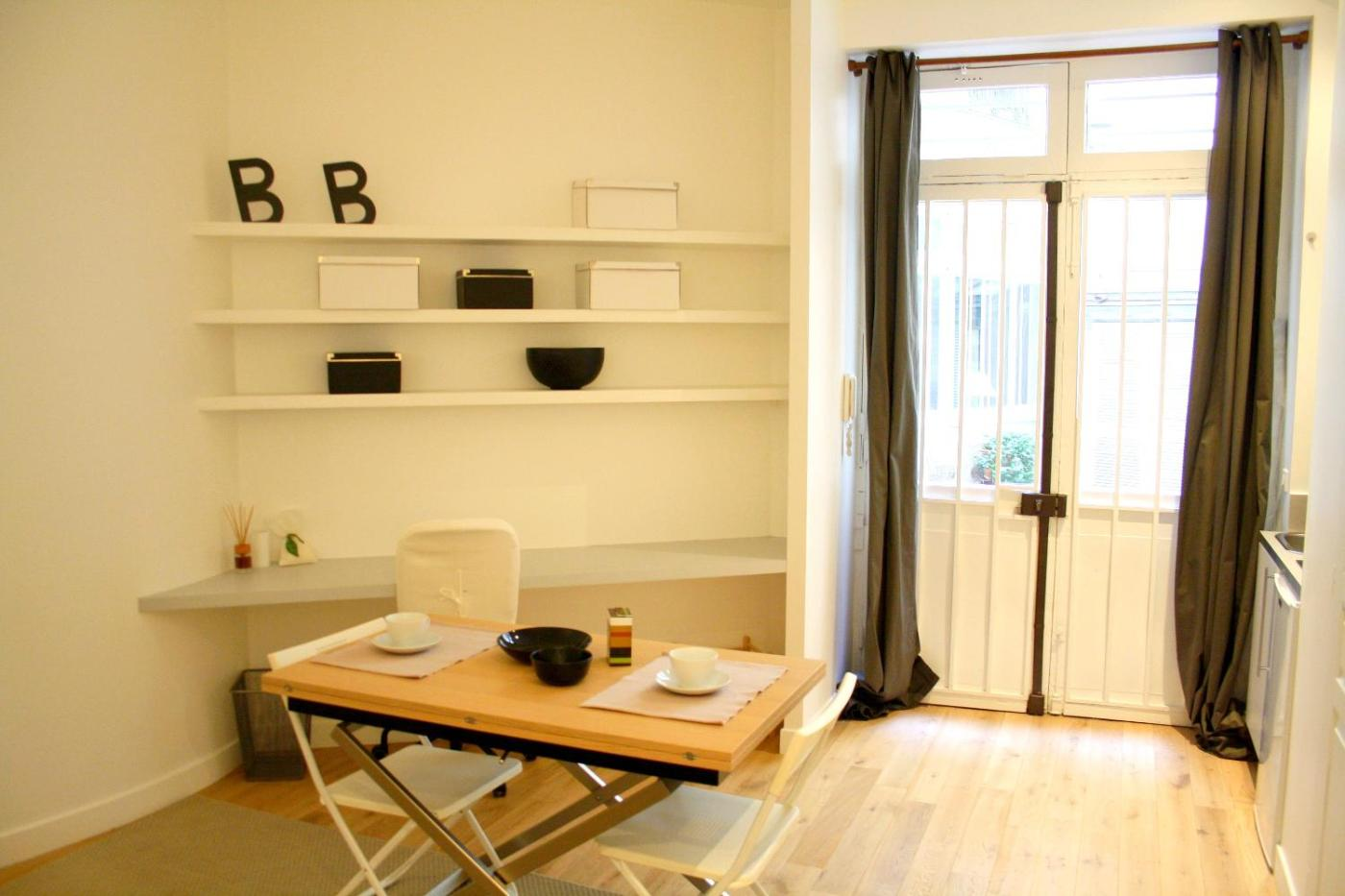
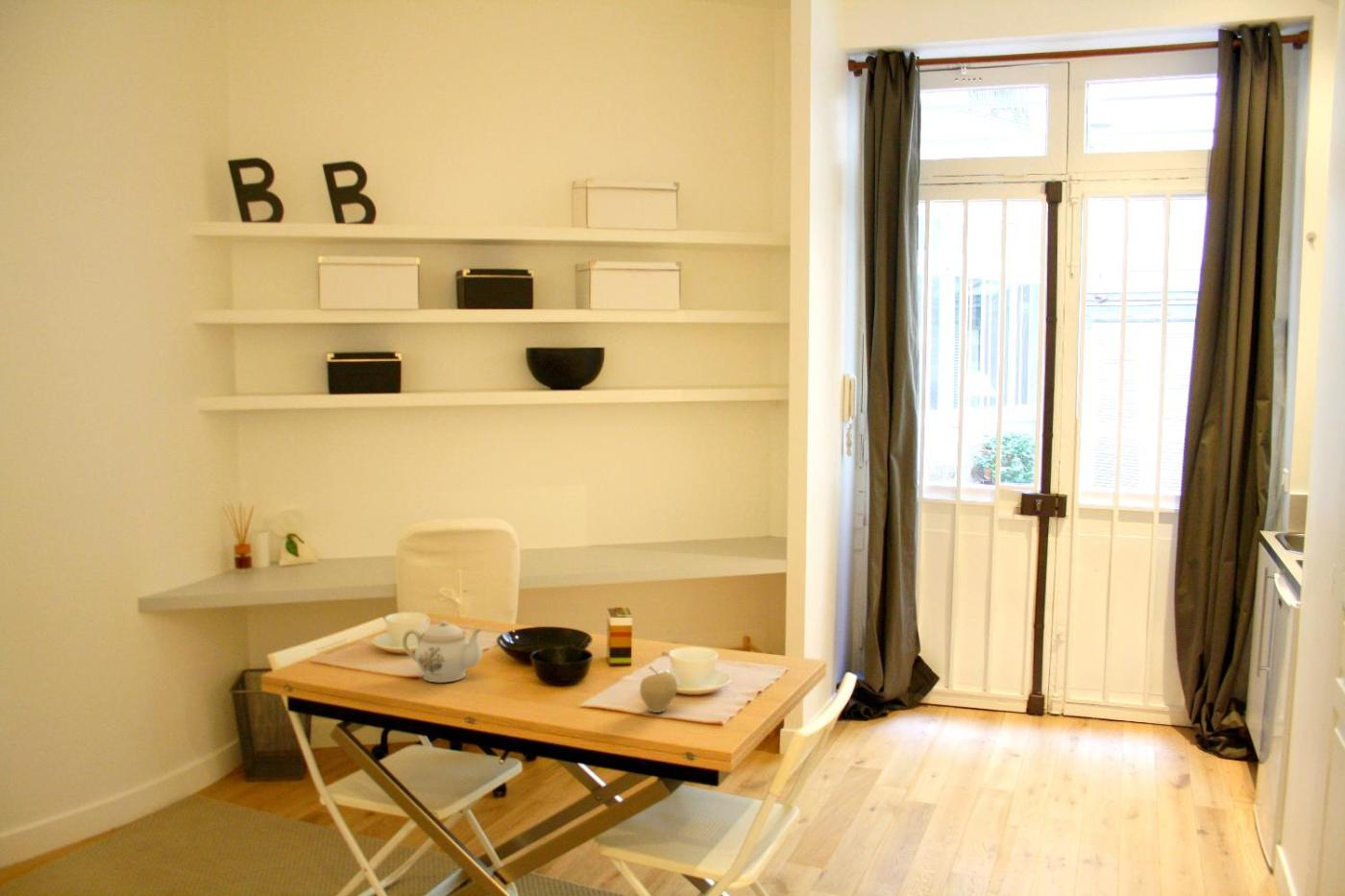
+ teapot [402,619,483,684]
+ fruit [639,666,678,714]
